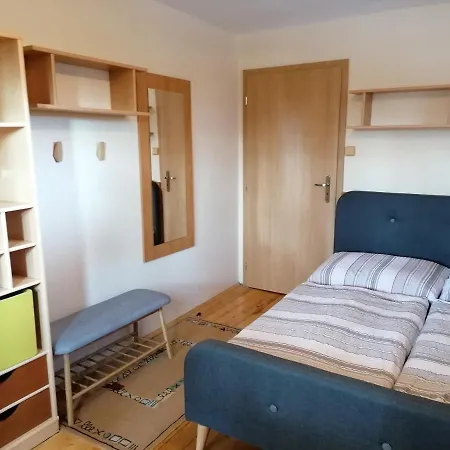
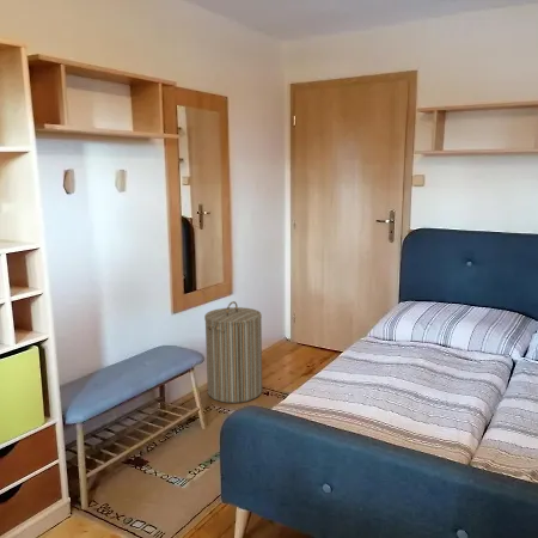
+ laundry hamper [203,300,263,404]
